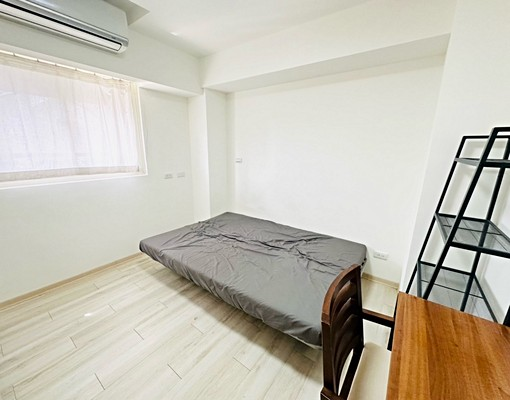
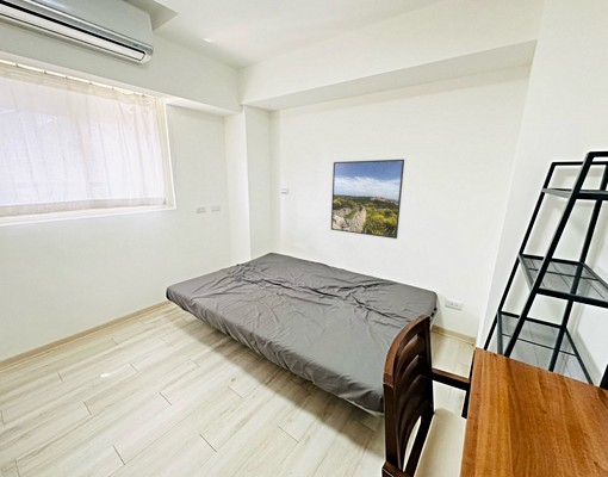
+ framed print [330,159,405,240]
